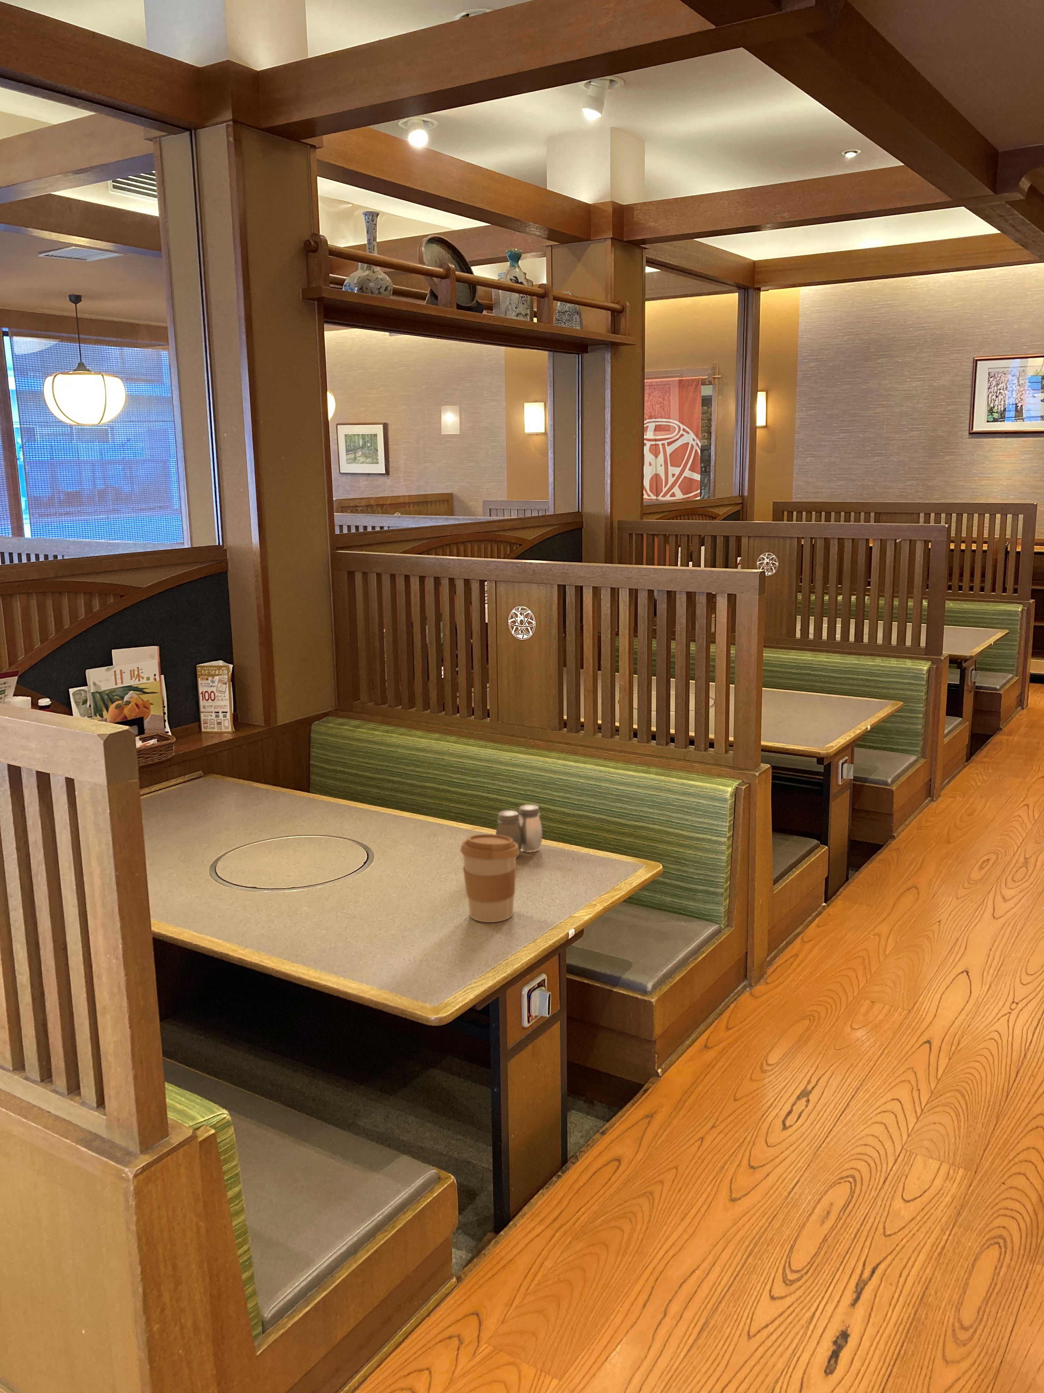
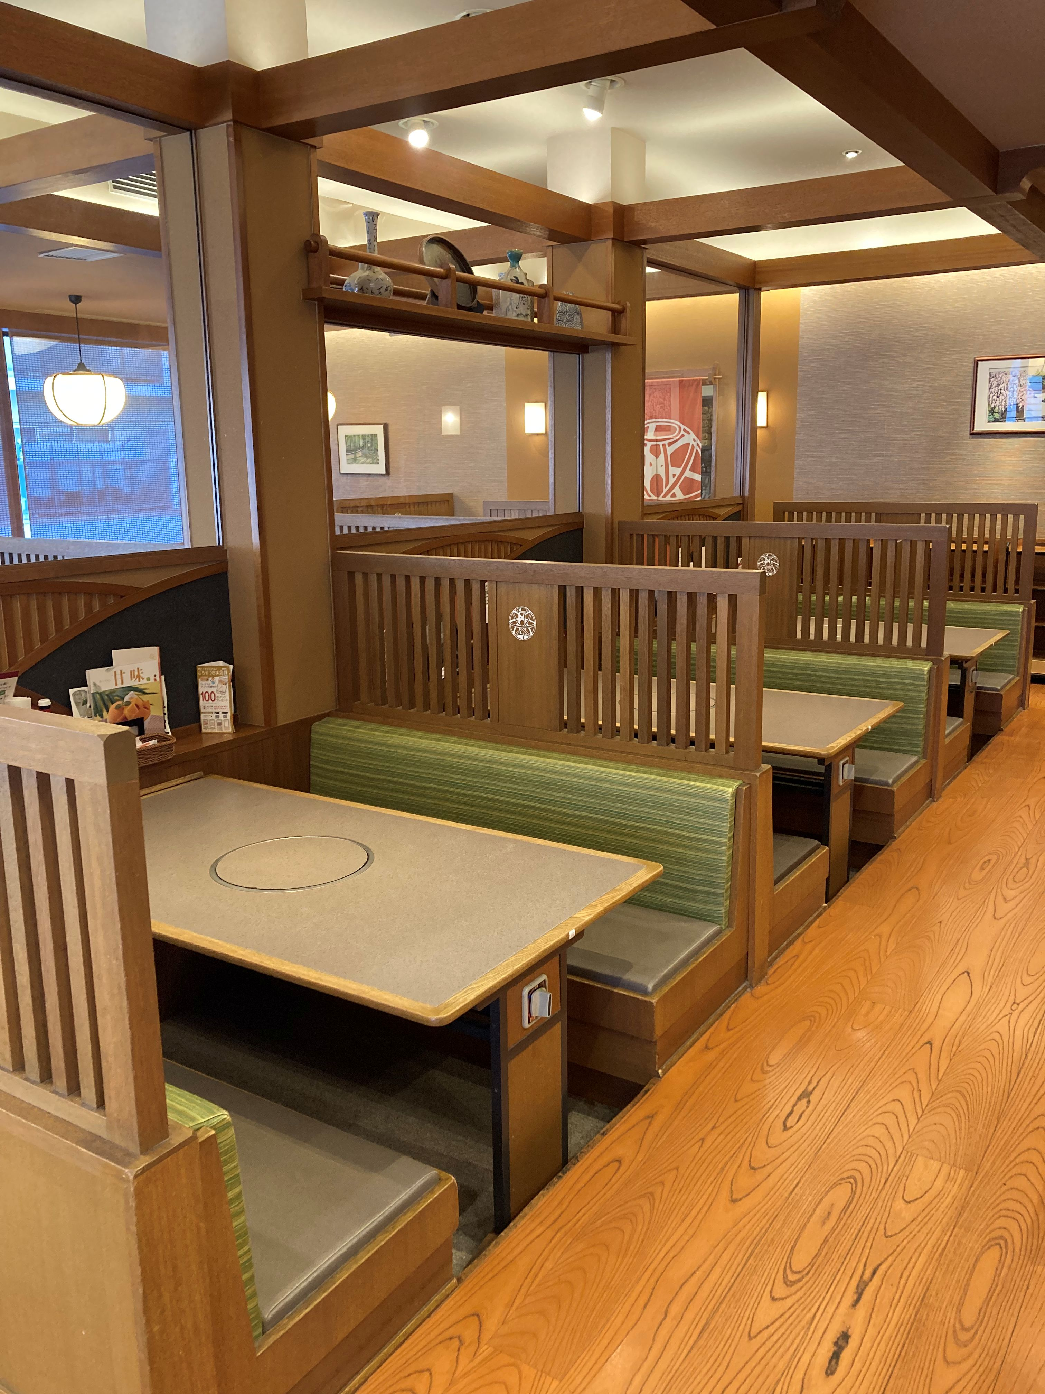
- salt and pepper shaker [496,804,543,858]
- coffee cup [459,834,520,922]
